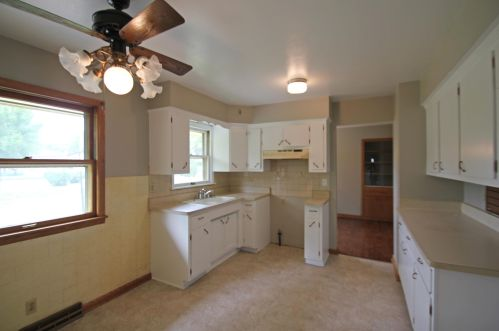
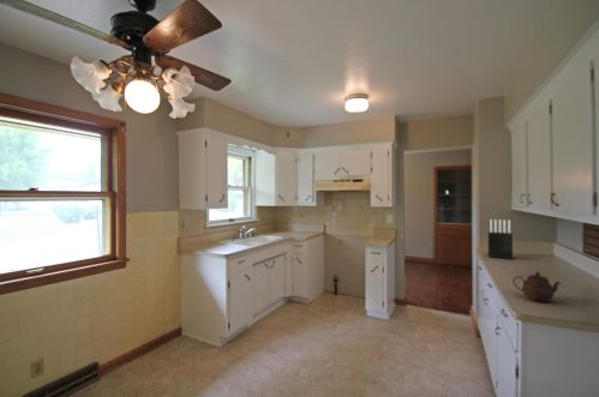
+ teapot [511,271,561,303]
+ knife block [487,218,514,260]
